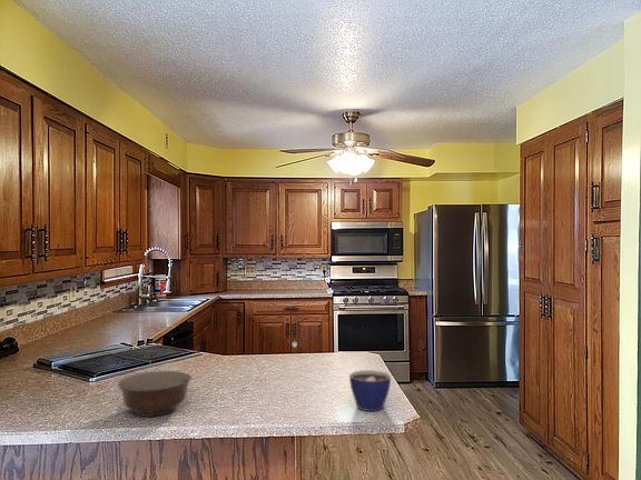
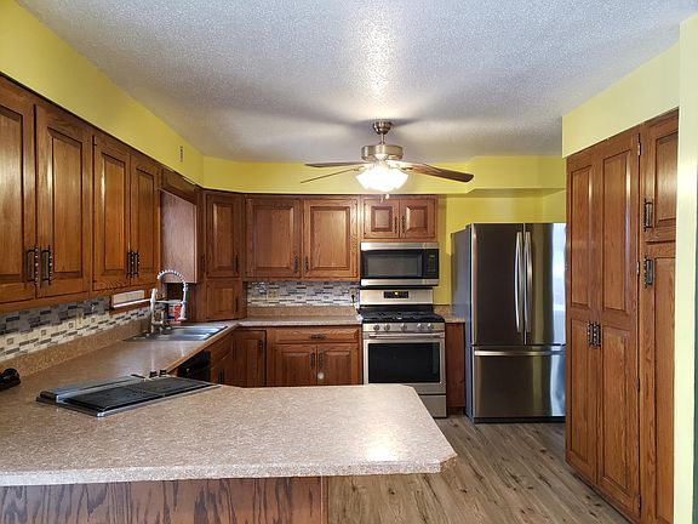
- cup [348,369,392,412]
- bowl [117,370,193,418]
